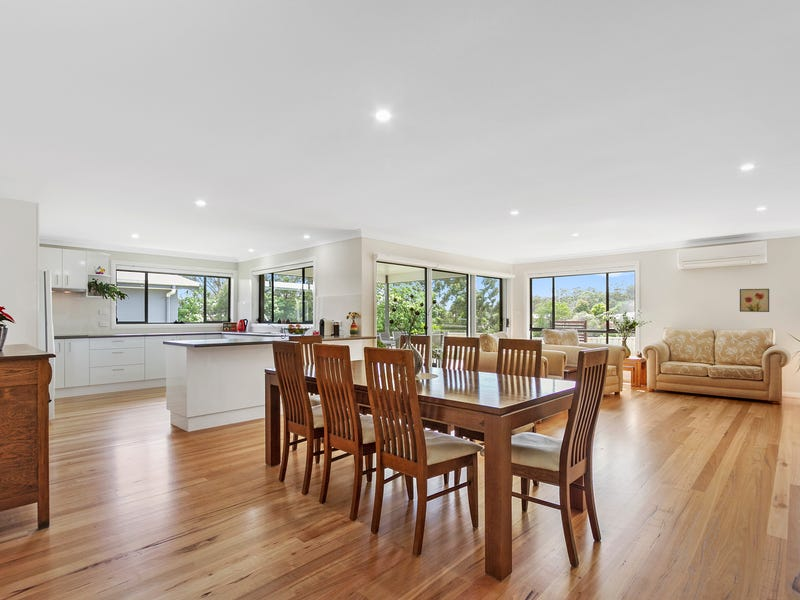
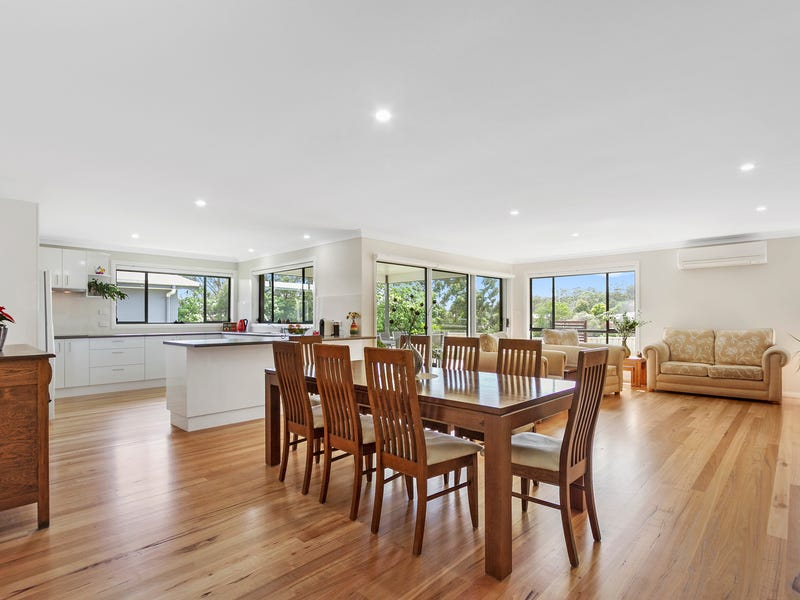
- wall art [739,288,770,313]
